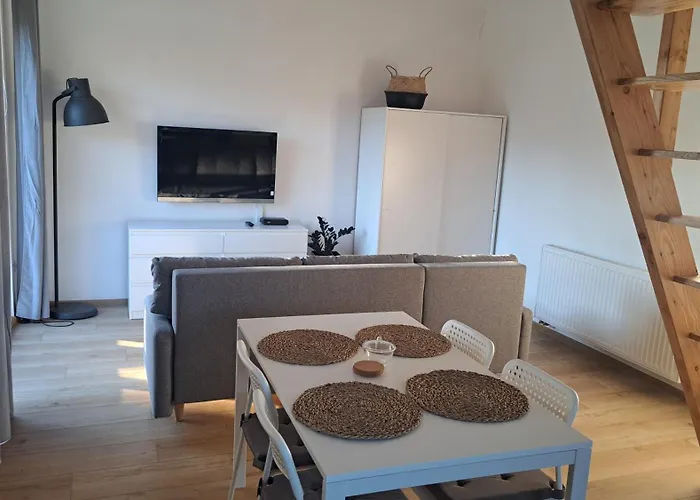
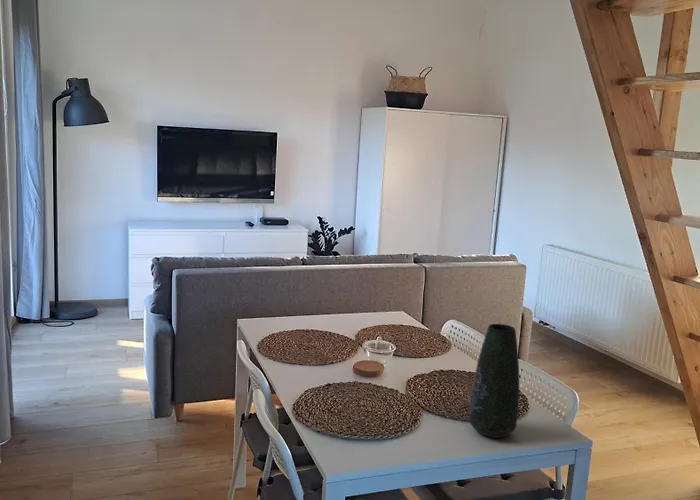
+ vase [468,323,520,439]
